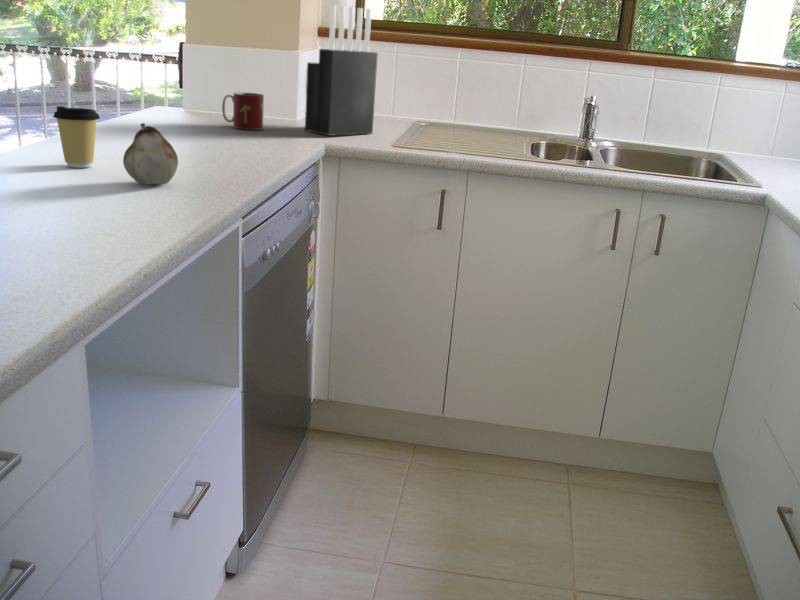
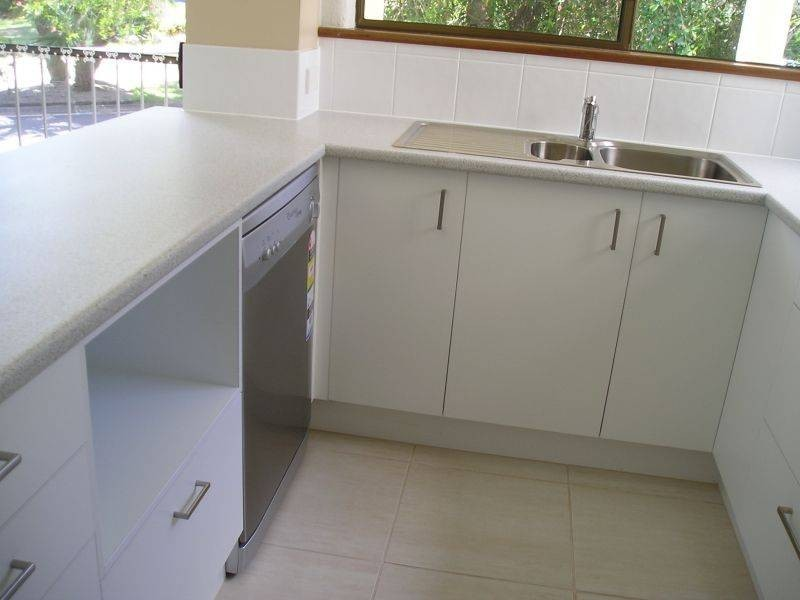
- mug [221,91,265,131]
- knife block [304,4,379,137]
- fruit [122,122,179,185]
- coffee cup [52,105,101,169]
